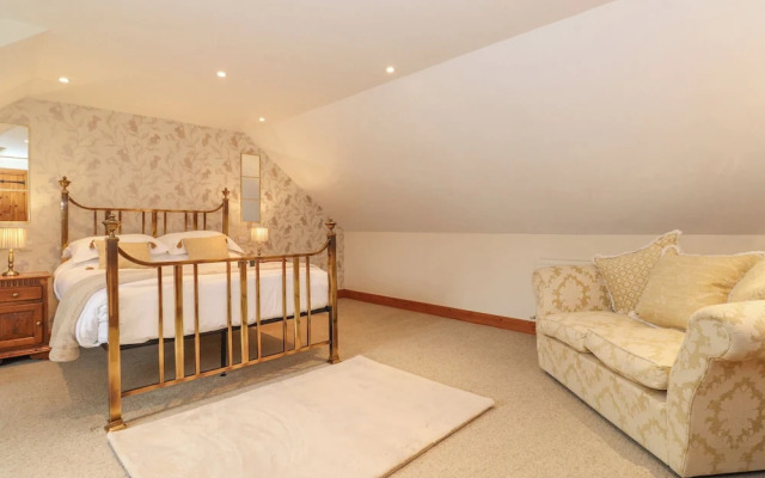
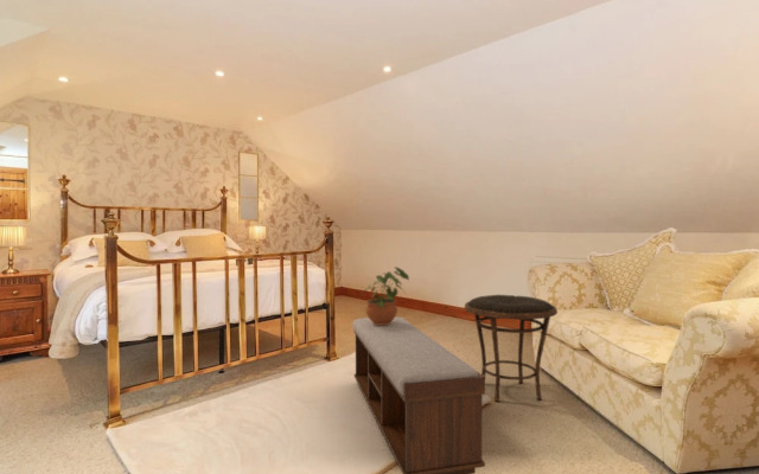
+ side table [464,294,559,403]
+ potted plant [361,265,410,325]
+ bench [352,316,486,474]
